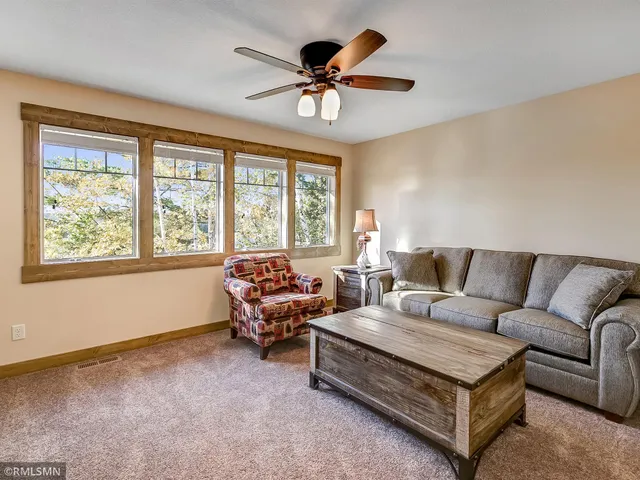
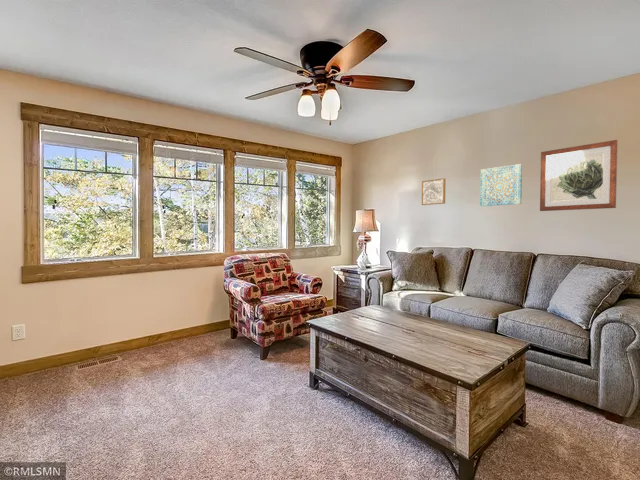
+ wall art [539,139,619,212]
+ wall art [479,163,523,207]
+ wall art [421,177,447,206]
